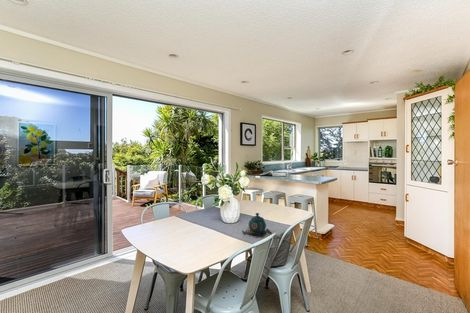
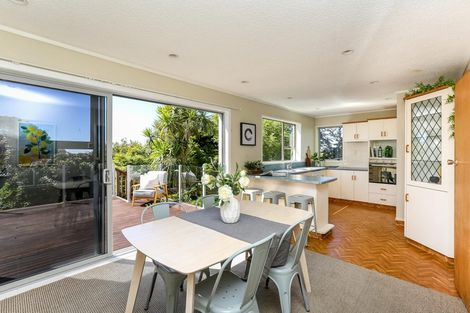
- teapot [241,212,272,237]
